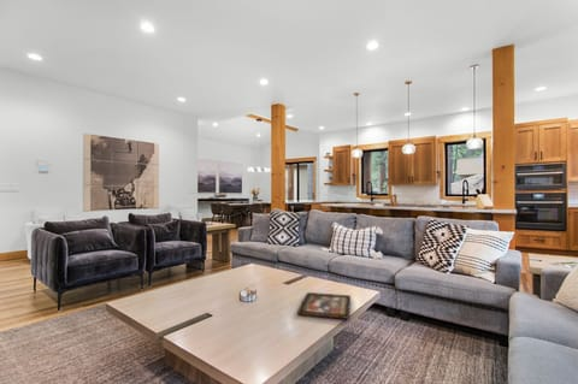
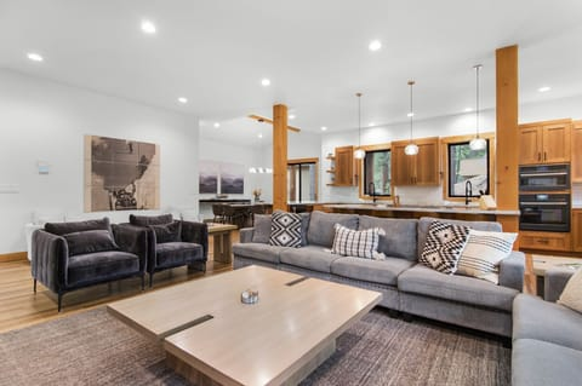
- decorative tray [296,291,352,320]
